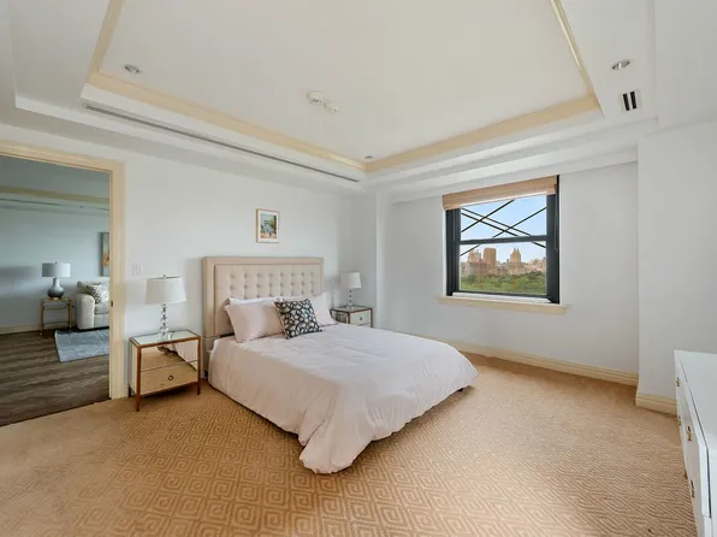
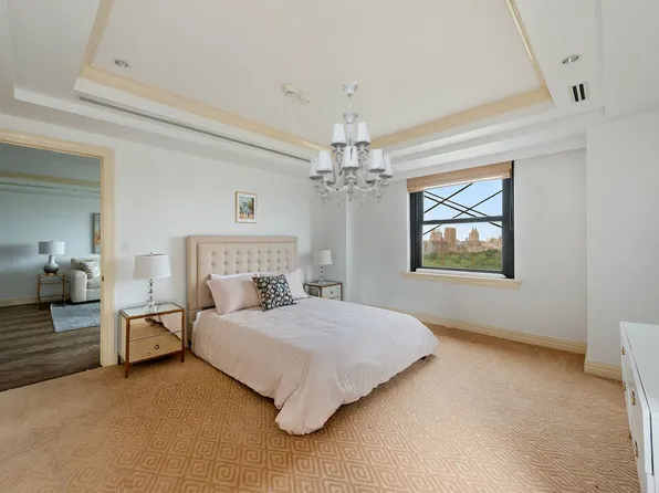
+ chandelier [307,82,394,207]
